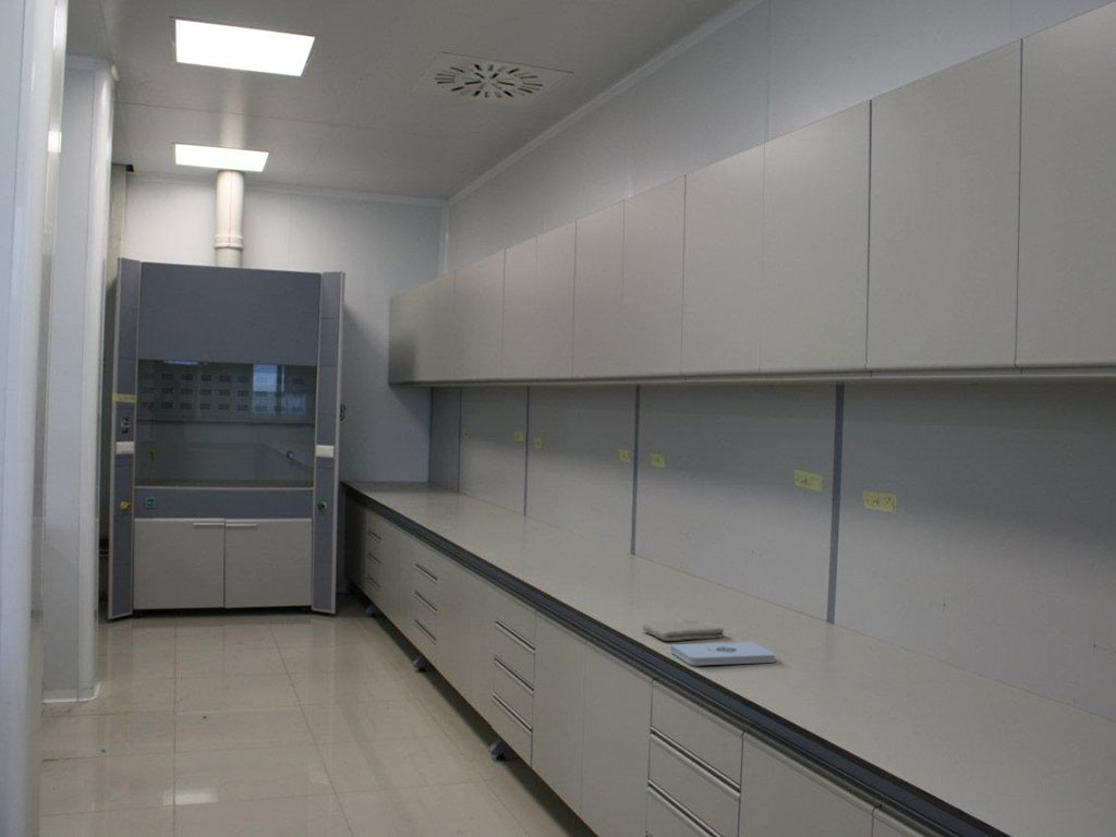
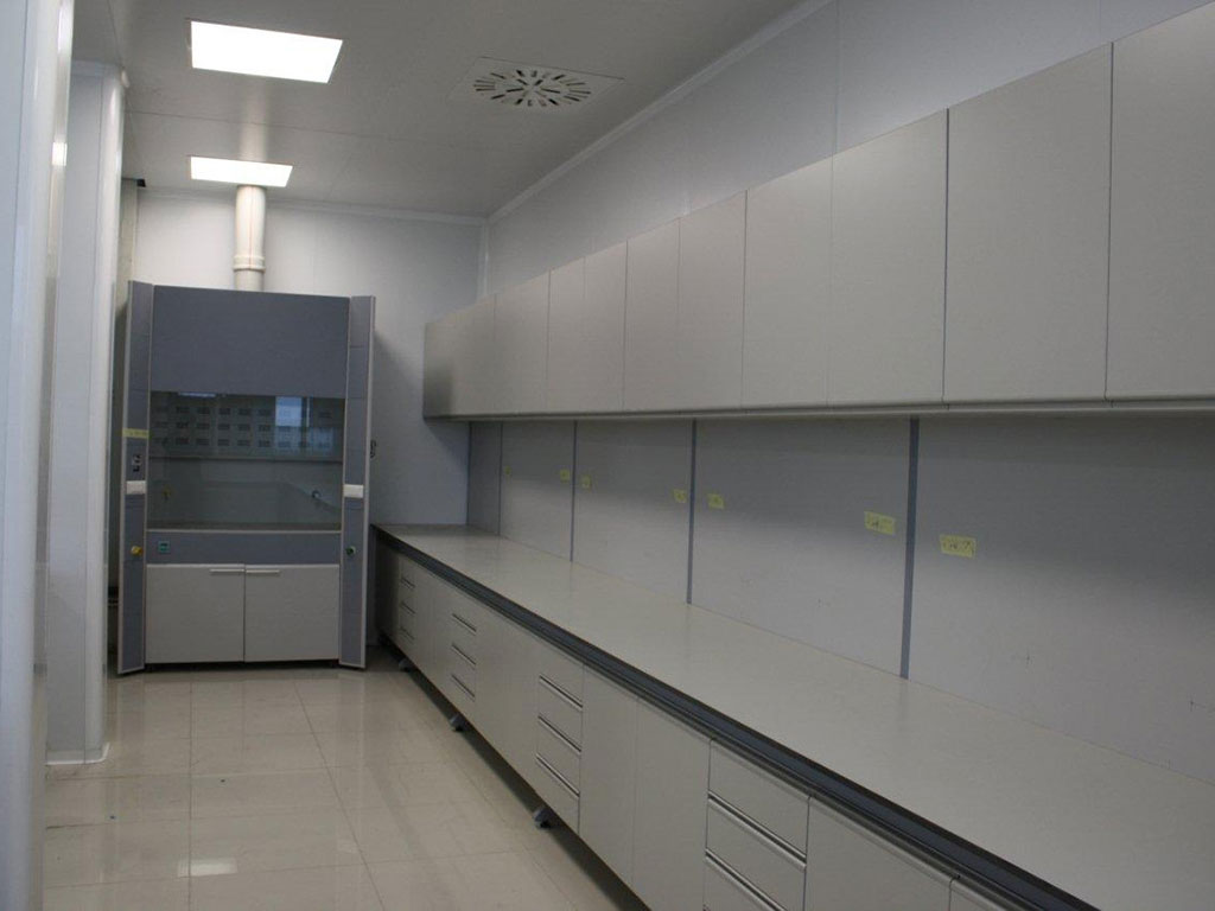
- notepad [669,641,776,666]
- washcloth [641,618,725,642]
